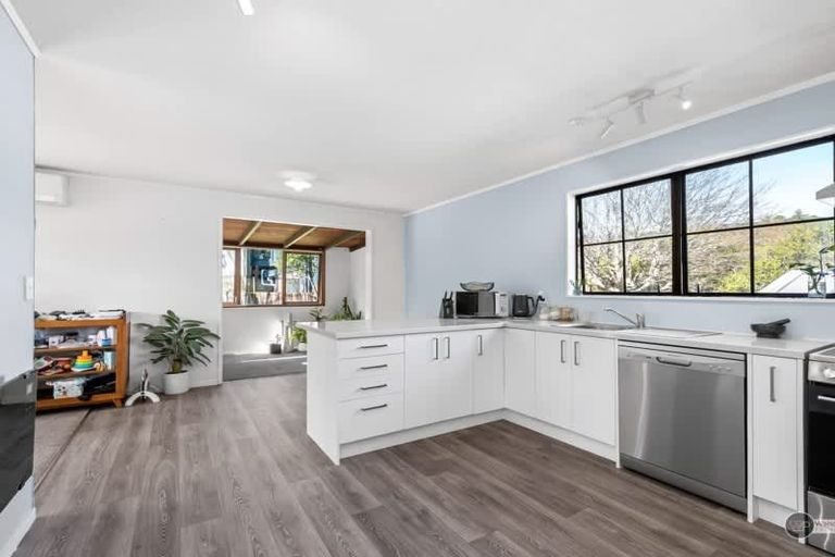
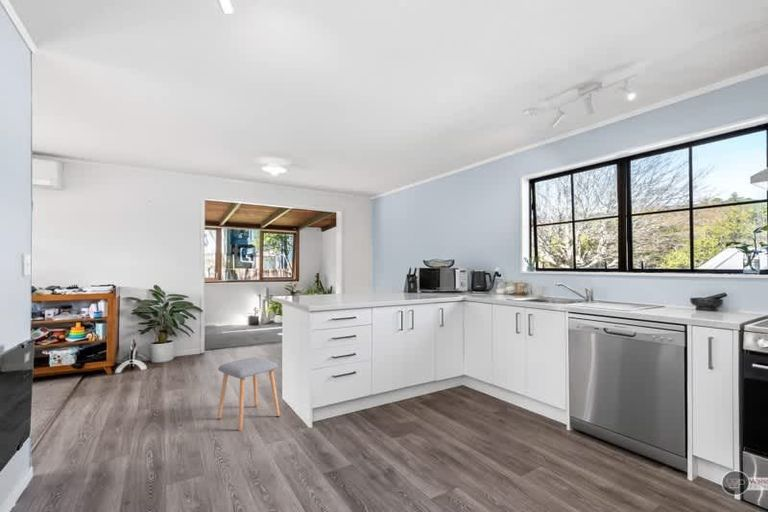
+ stool [216,356,281,432]
